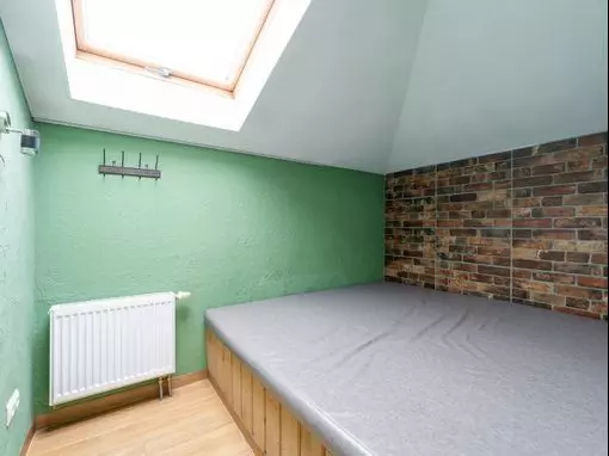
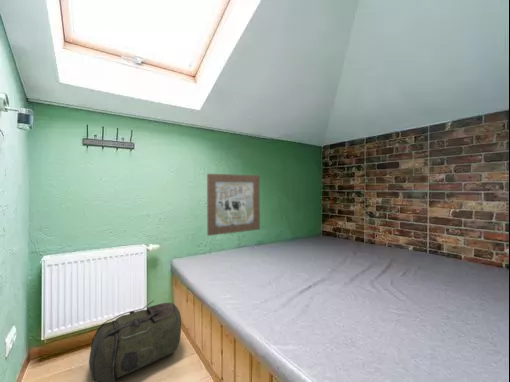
+ backpack [88,299,182,382]
+ wall art [206,173,261,237]
